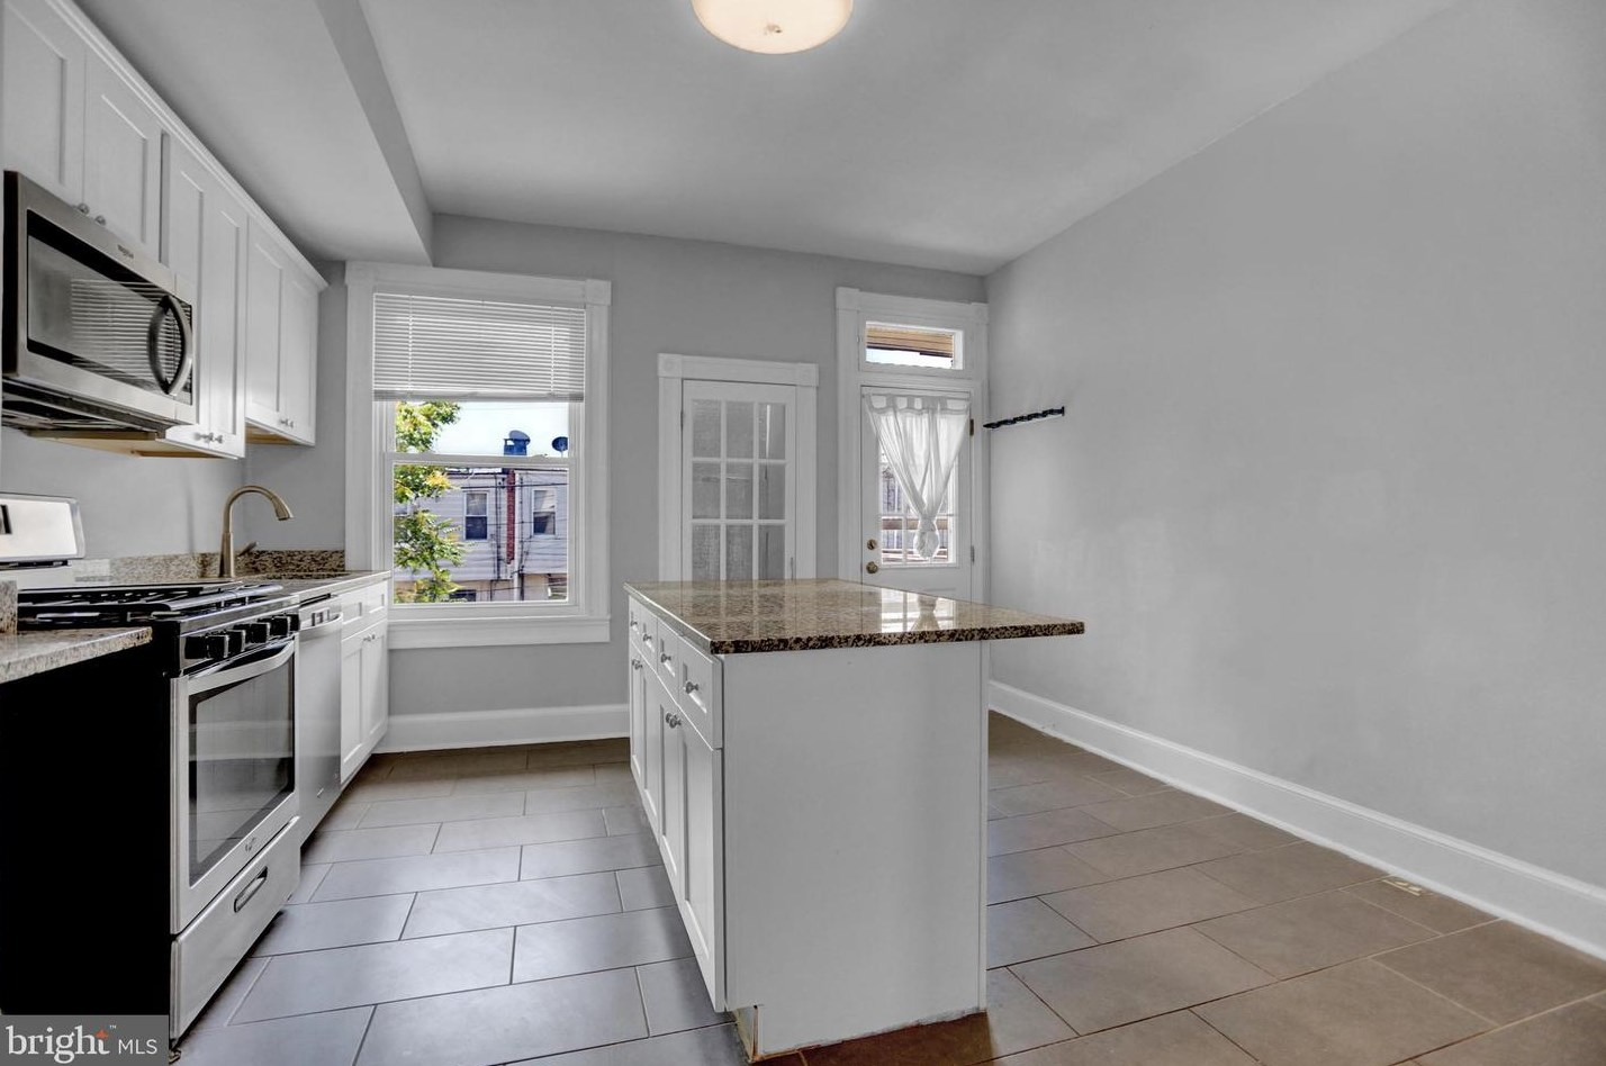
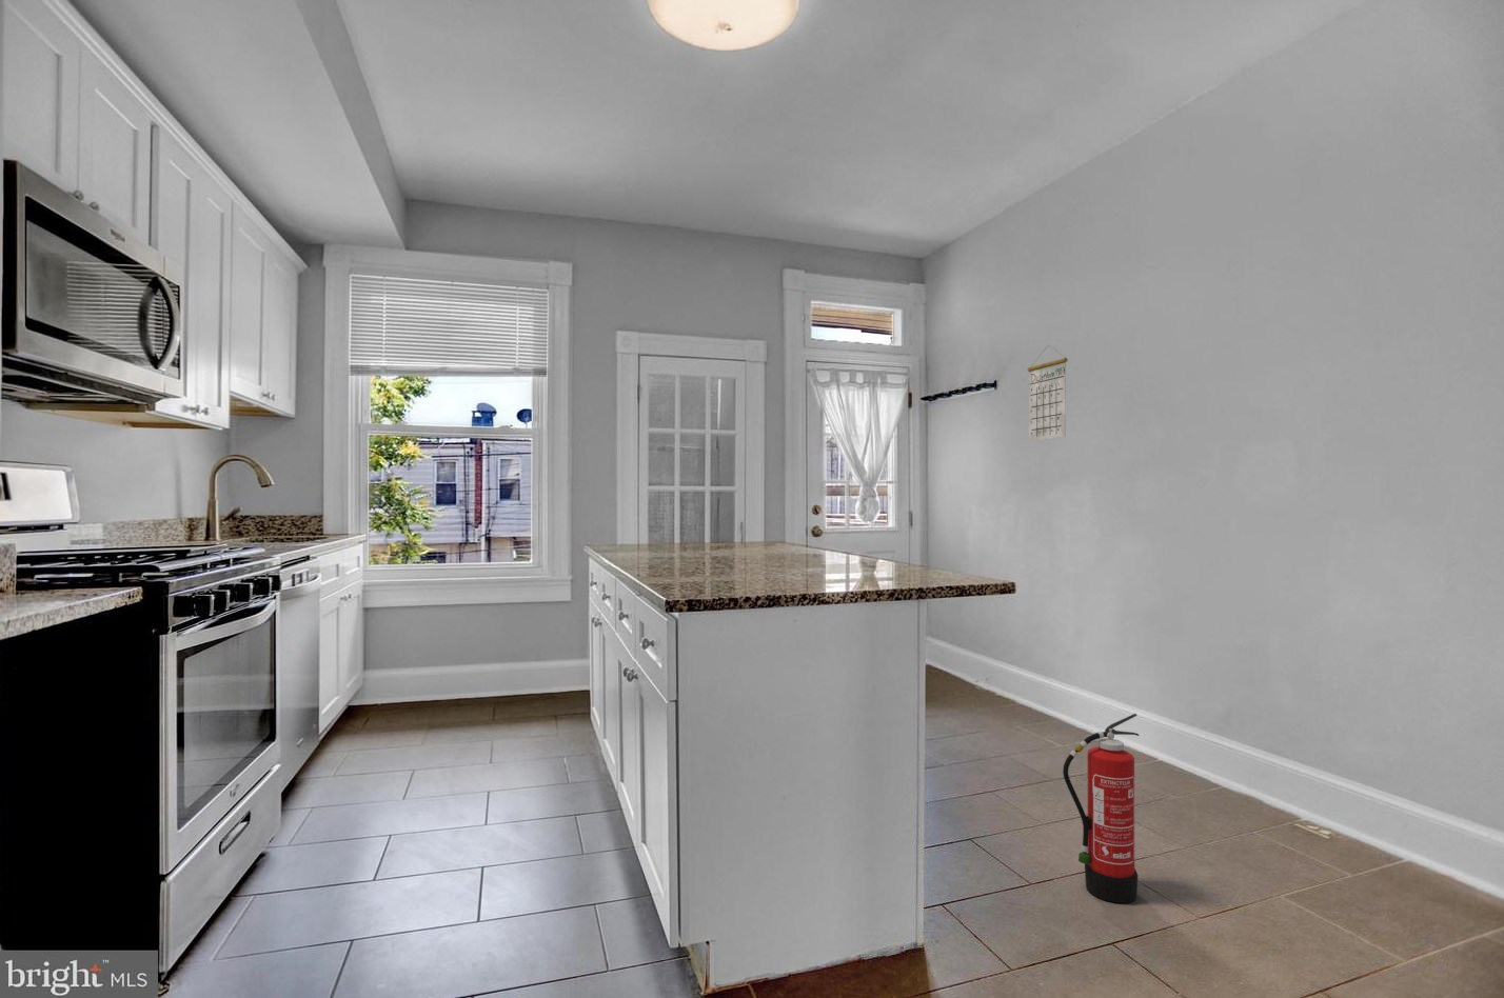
+ calendar [1027,344,1070,442]
+ fire extinguisher [1062,713,1140,904]
